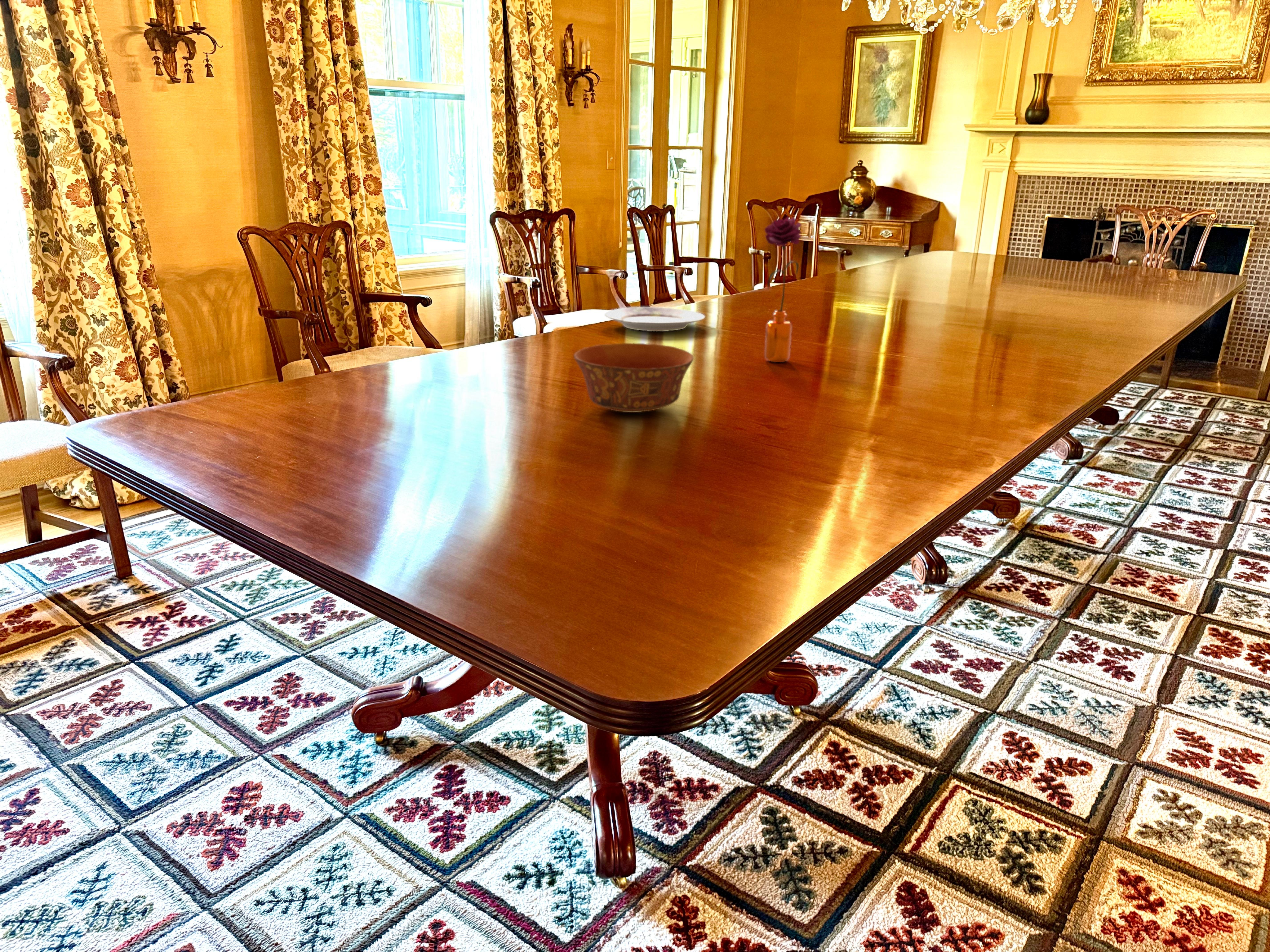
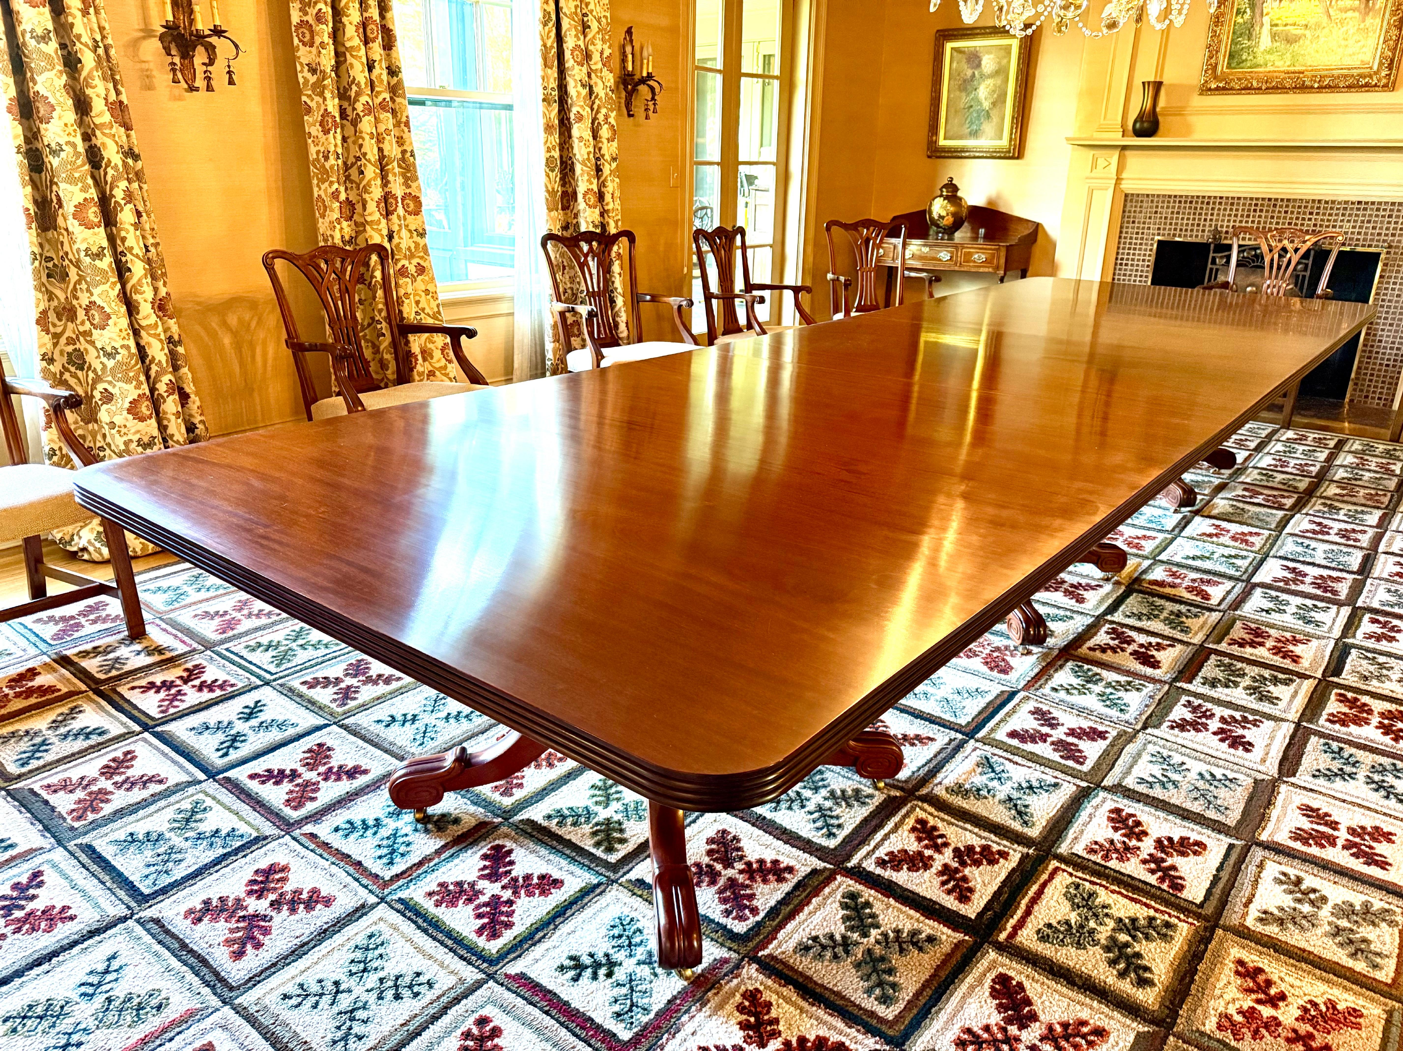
- plate [604,306,706,332]
- bowl [574,343,694,413]
- flower [764,217,802,363]
